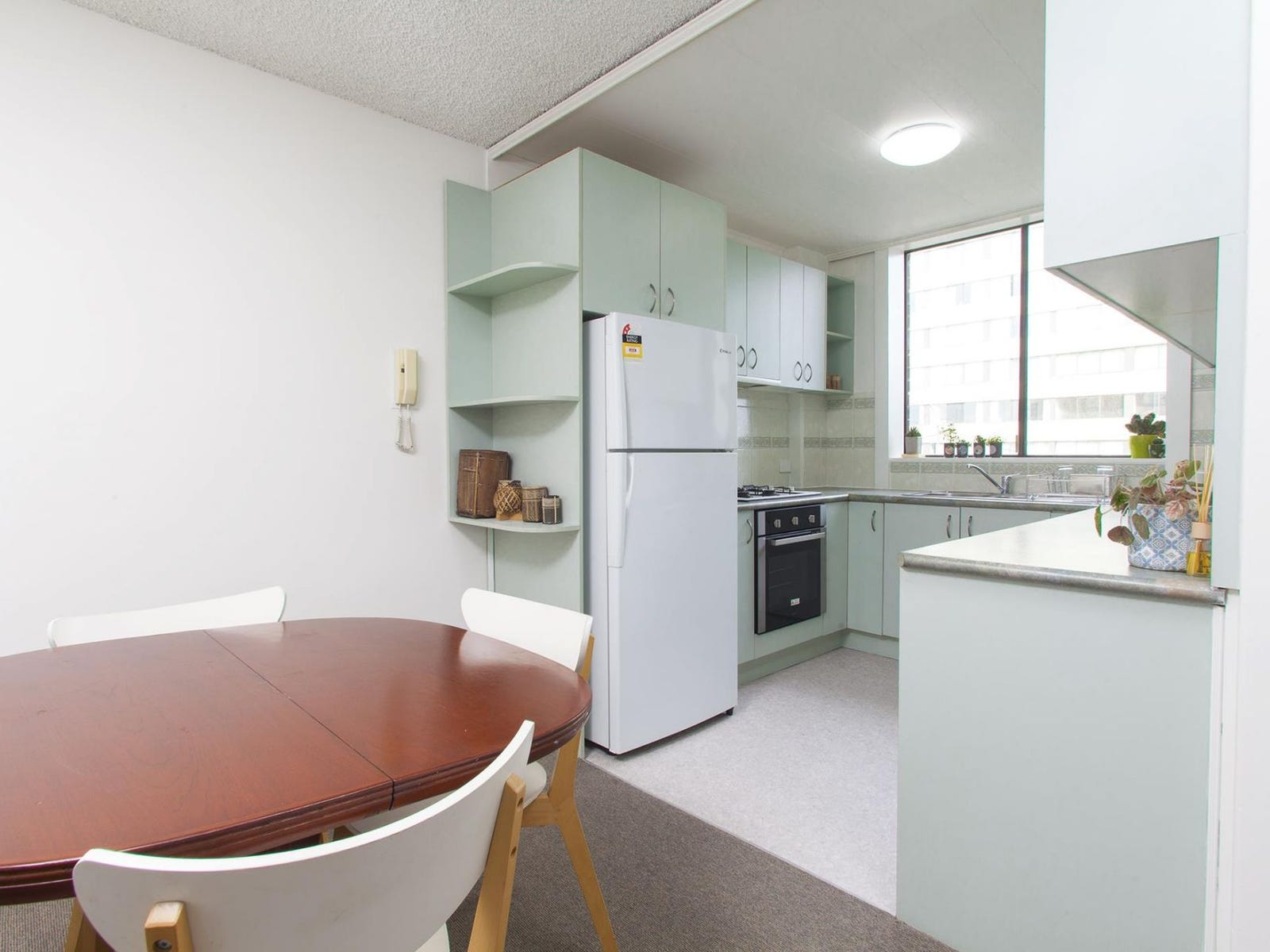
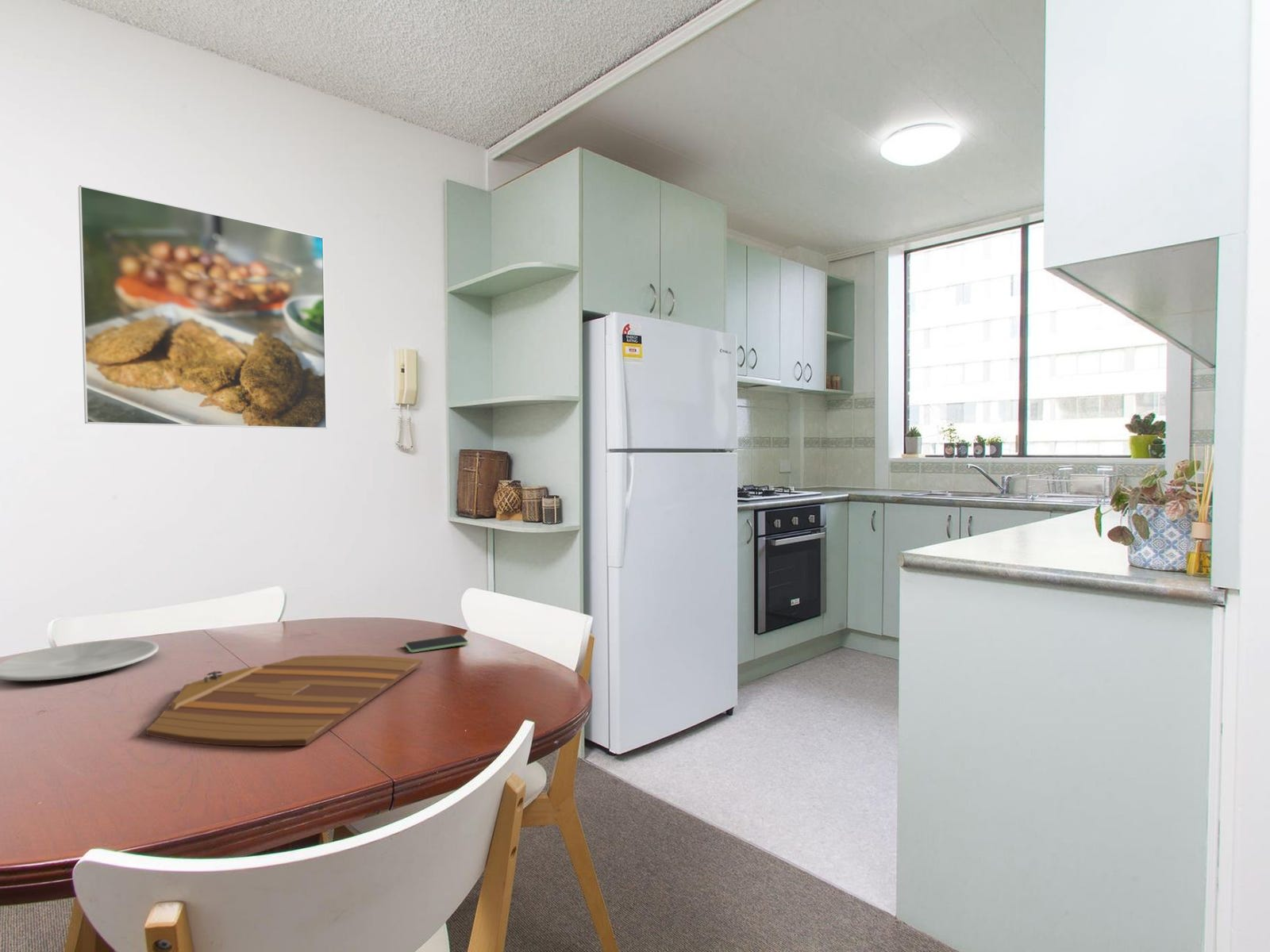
+ cutting board [145,655,423,747]
+ smartphone [403,634,470,653]
+ plate [0,639,160,681]
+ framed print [78,185,328,430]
